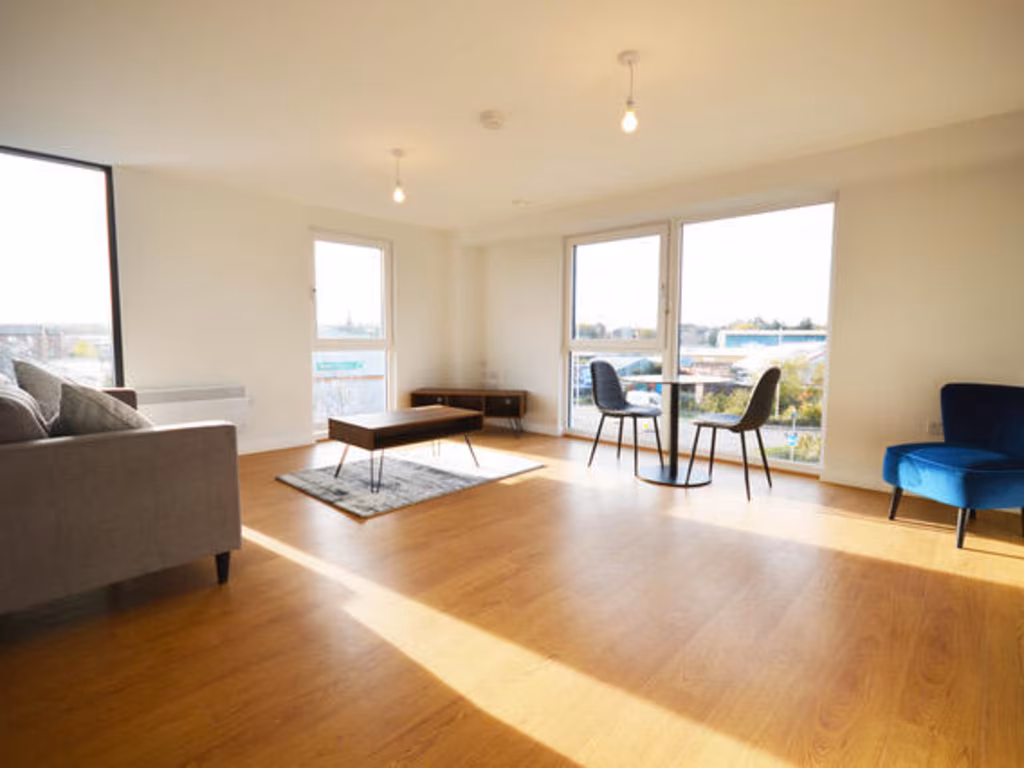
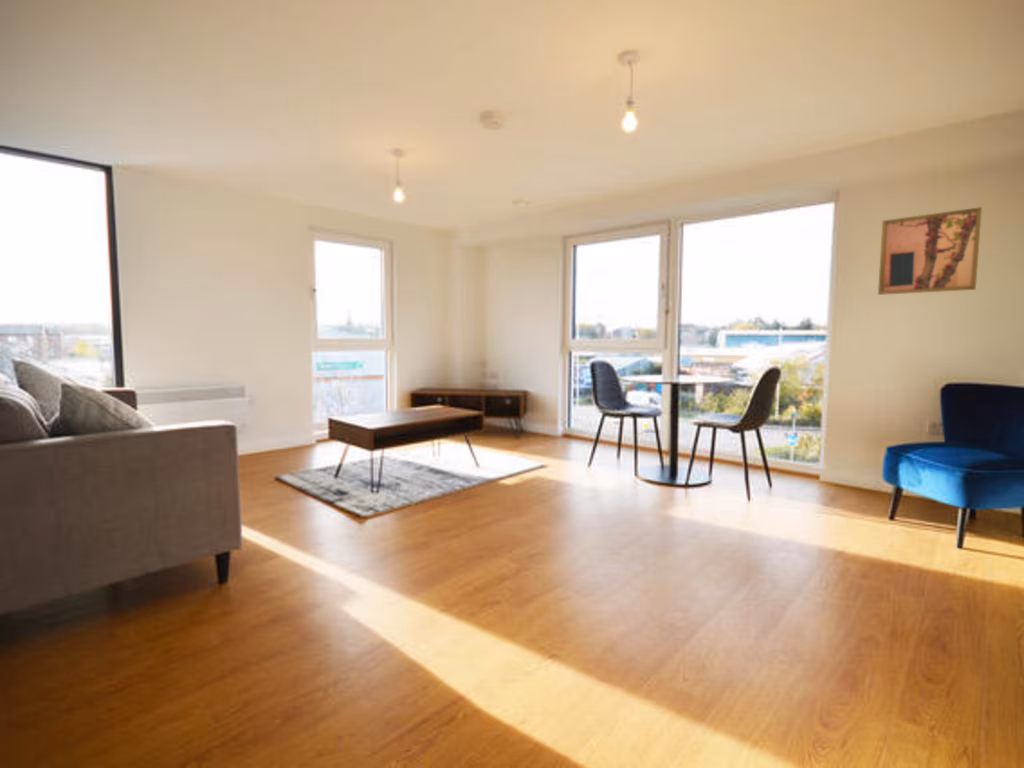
+ wall art [877,206,983,296]
